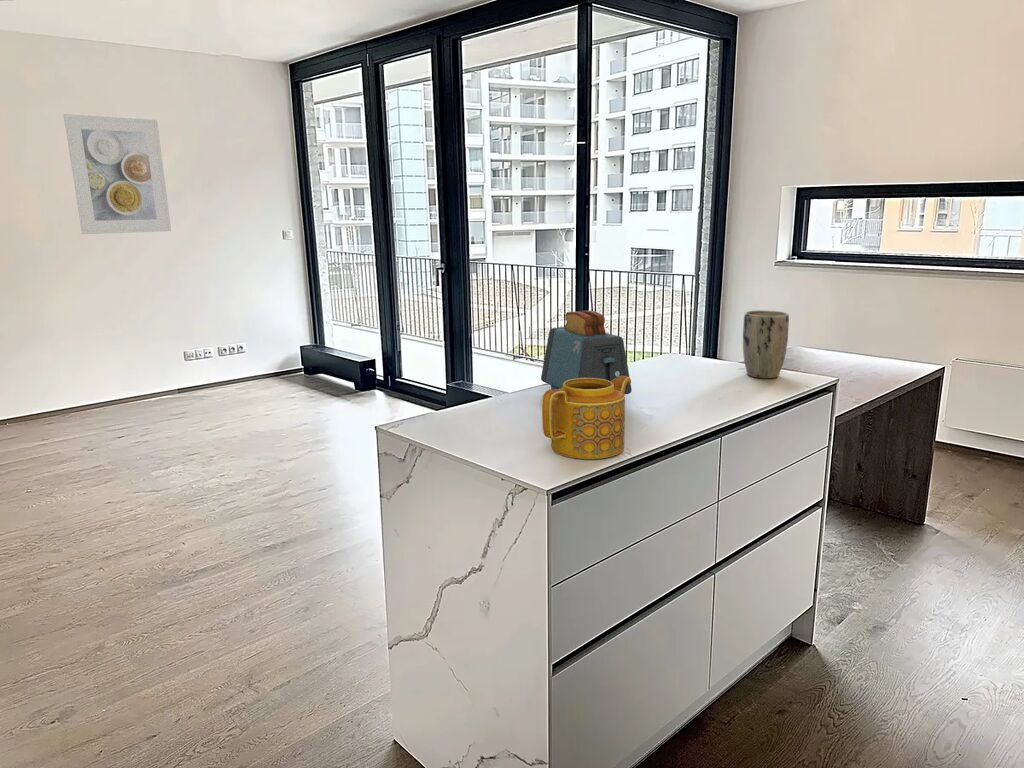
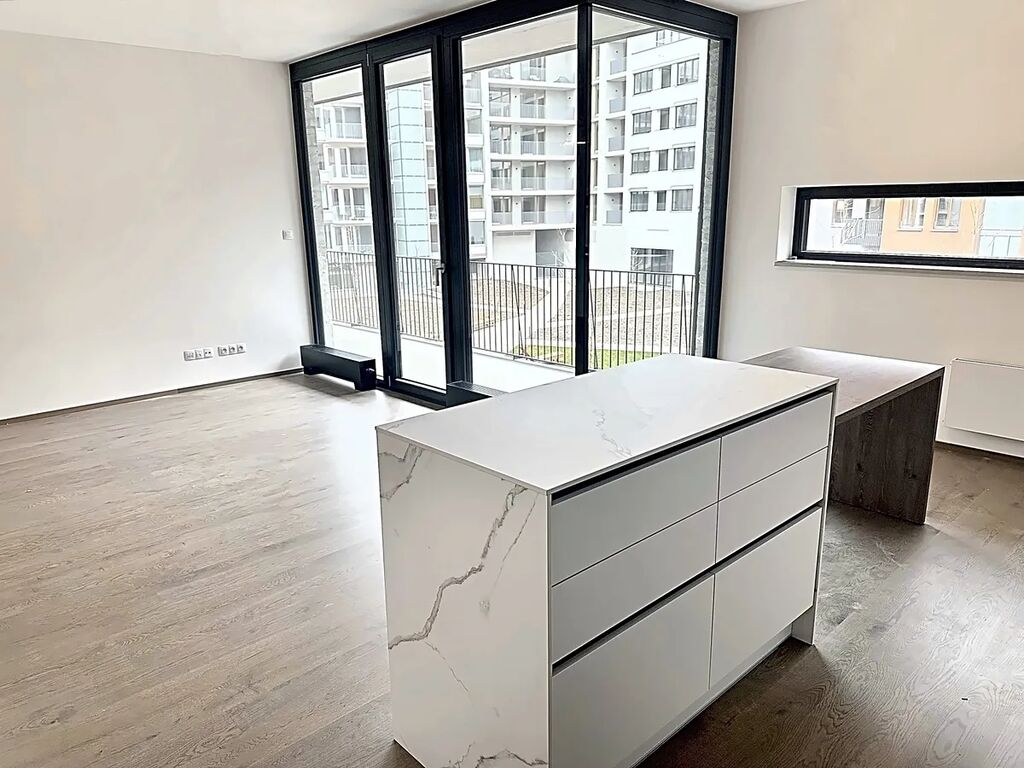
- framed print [63,113,172,235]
- teapot [541,376,632,460]
- toaster [540,310,633,395]
- plant pot [742,309,790,379]
